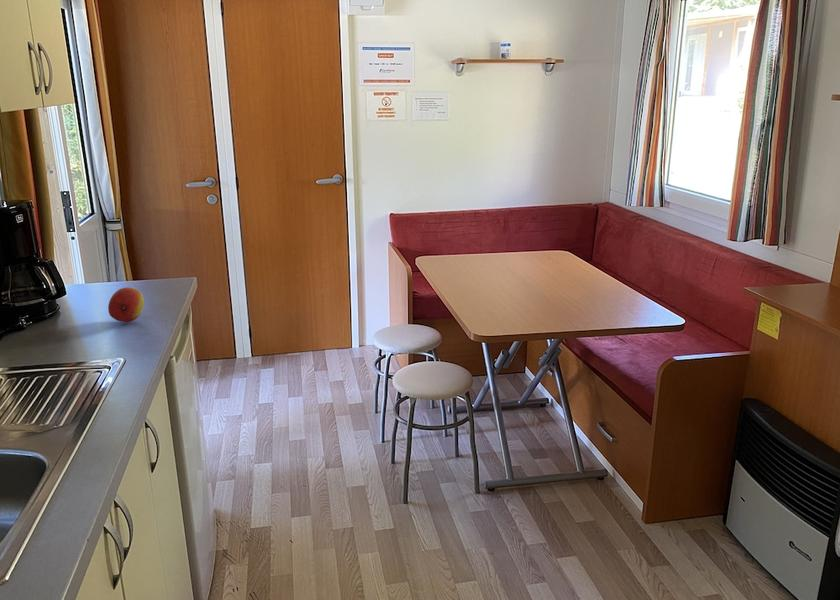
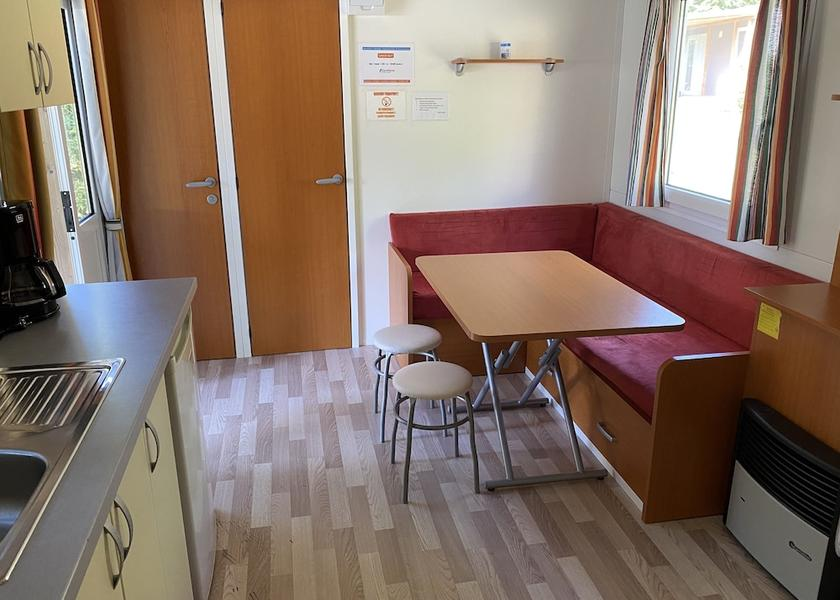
- fruit [107,286,145,323]
